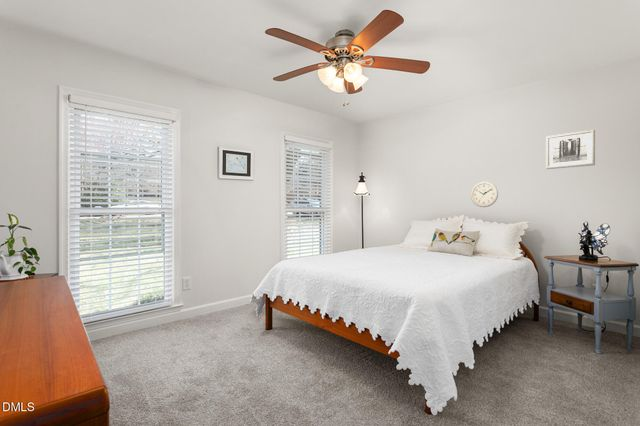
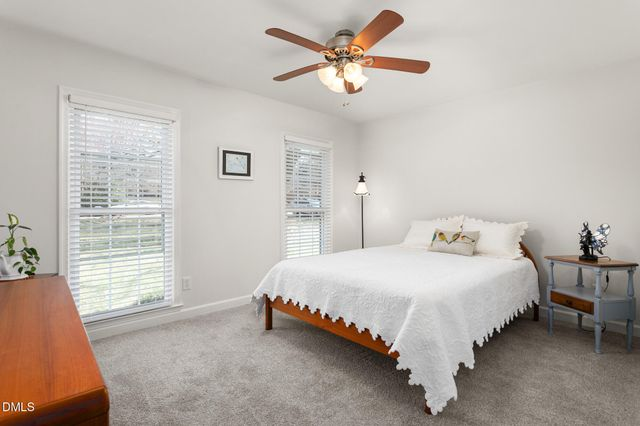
- wall art [545,128,596,170]
- wall clock [470,180,499,208]
